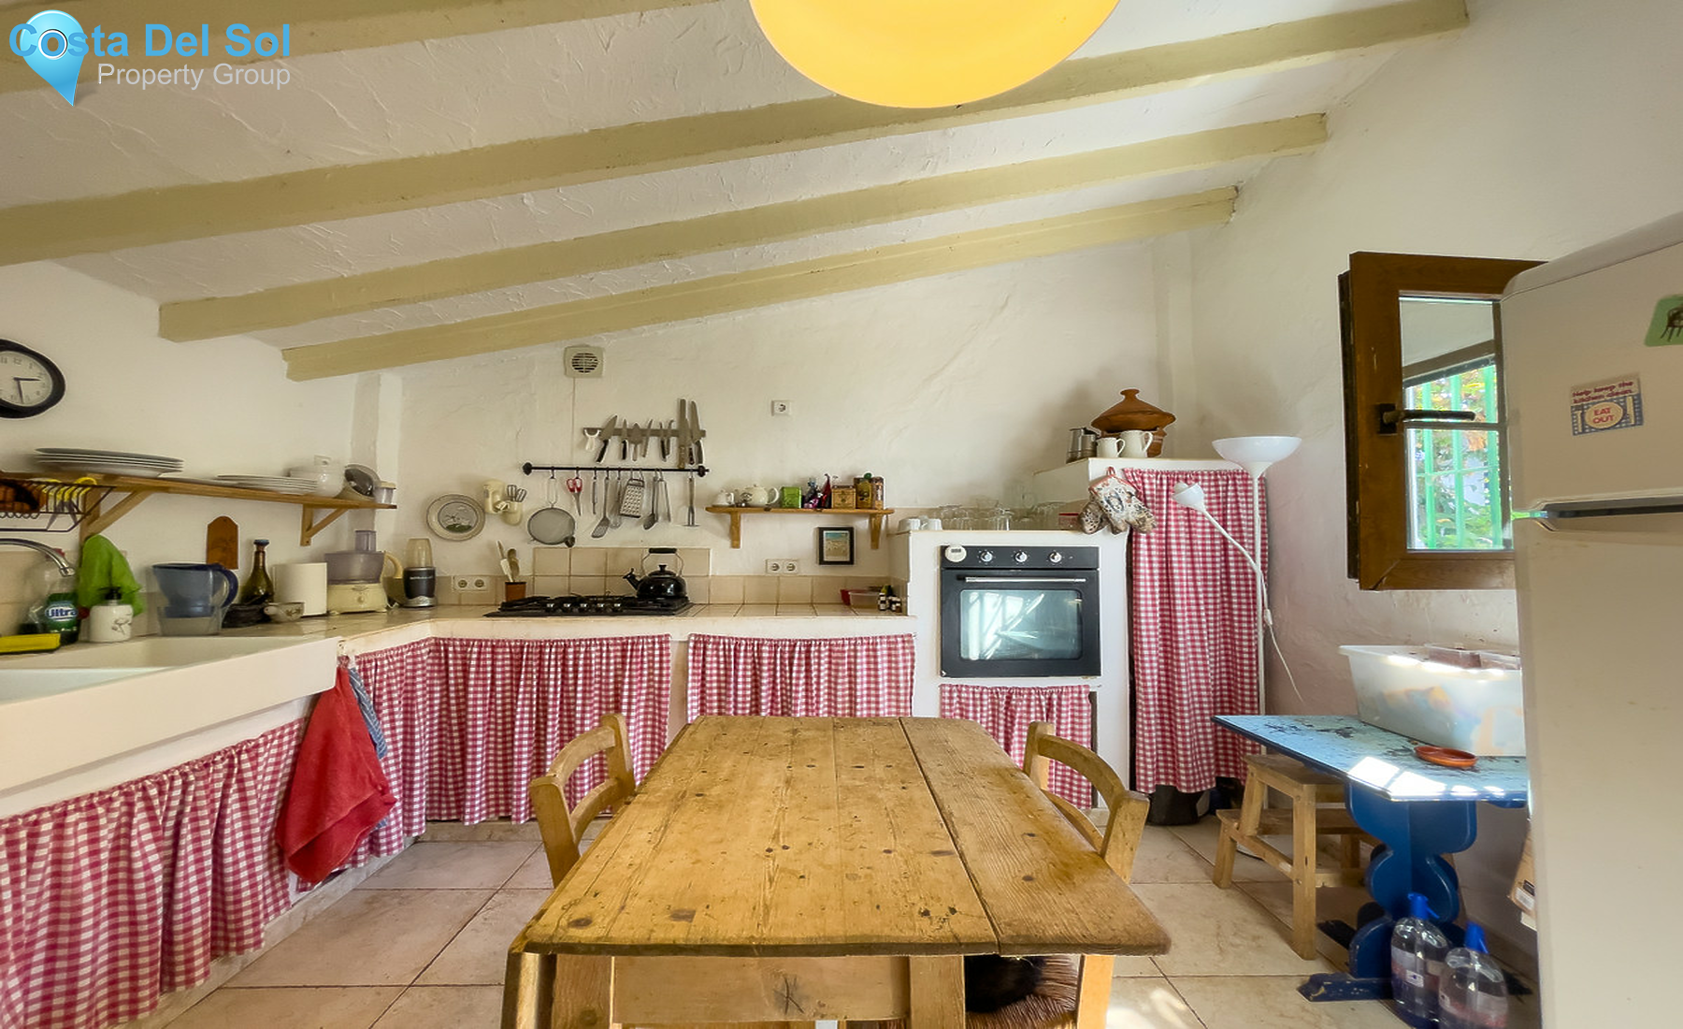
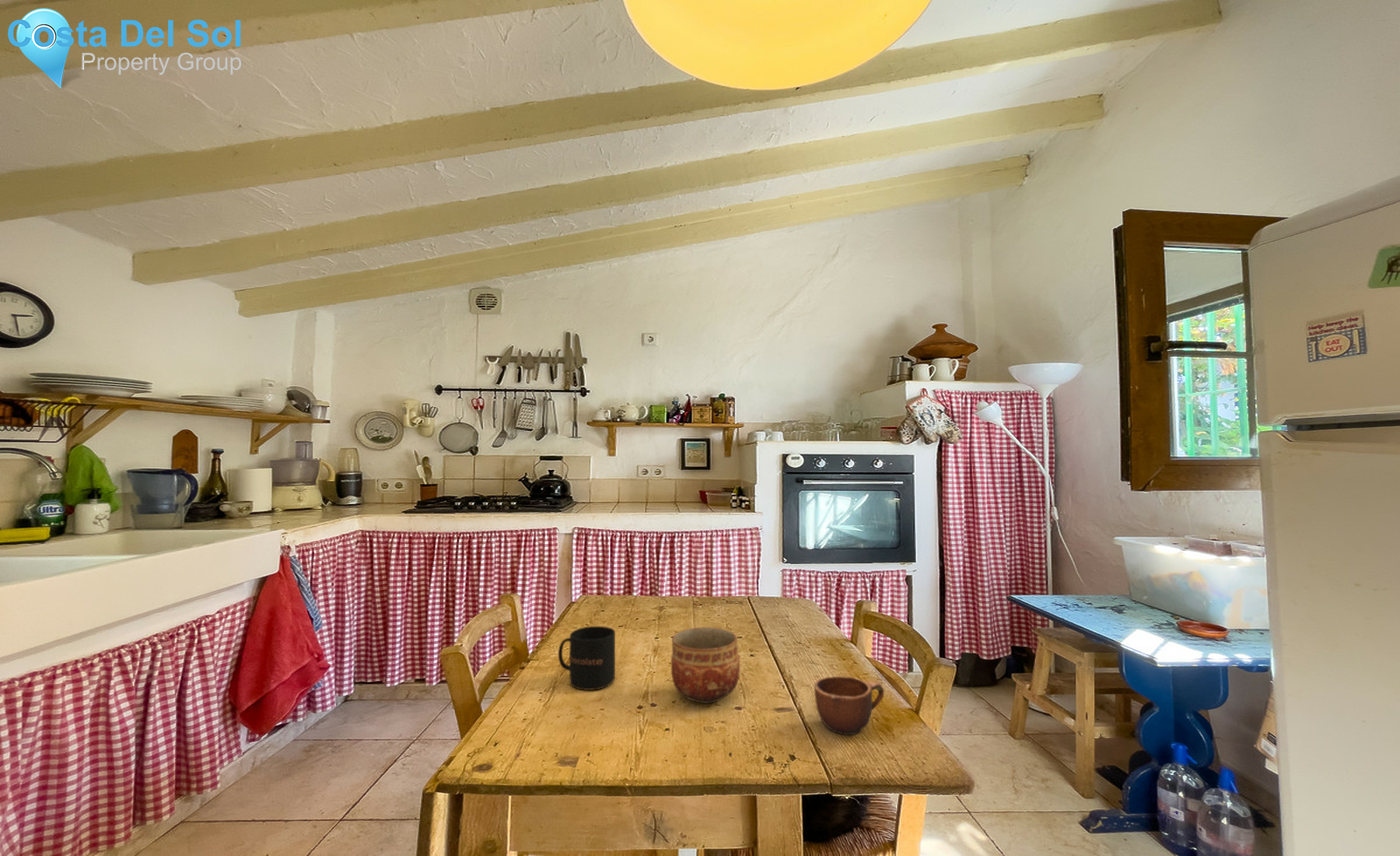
+ mug [558,626,616,691]
+ bowl [670,626,740,704]
+ mug [814,675,884,736]
